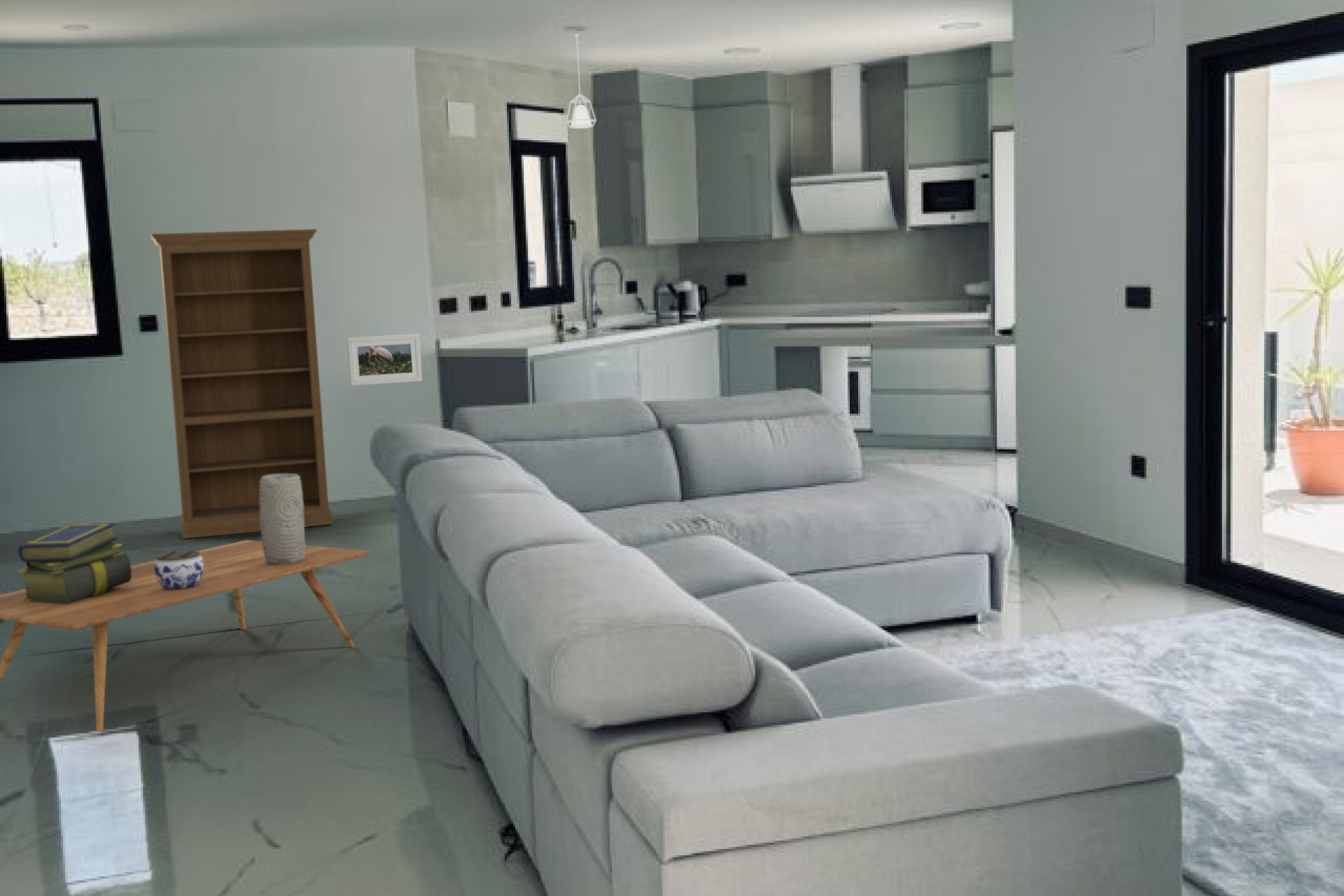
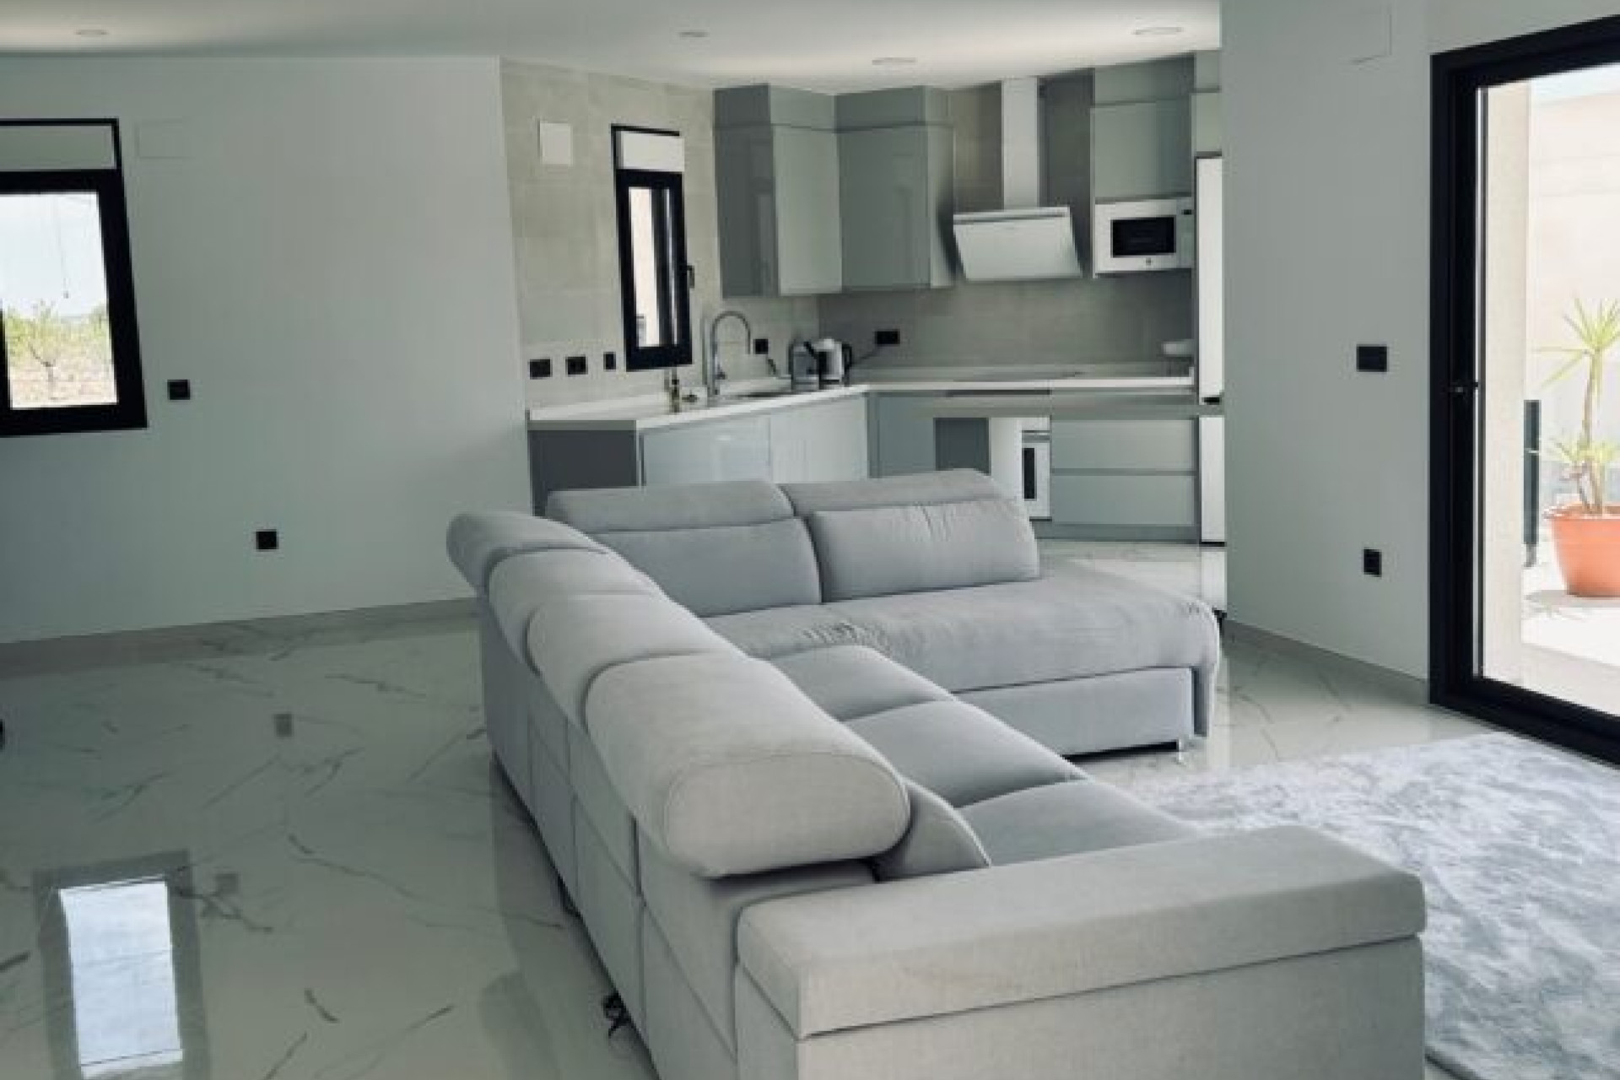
- bookshelf [151,228,333,540]
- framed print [346,333,423,386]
- jar [154,549,204,590]
- pendant lamp [566,34,597,130]
- vase [260,474,306,564]
- coffee table [0,540,371,732]
- stack of books [18,523,132,604]
